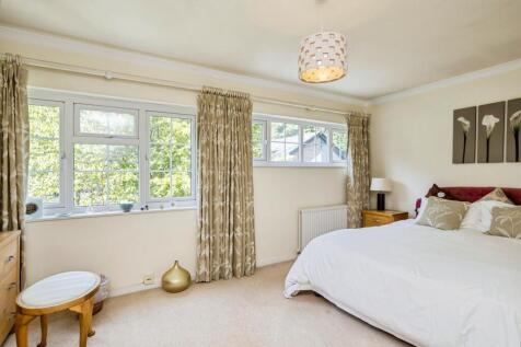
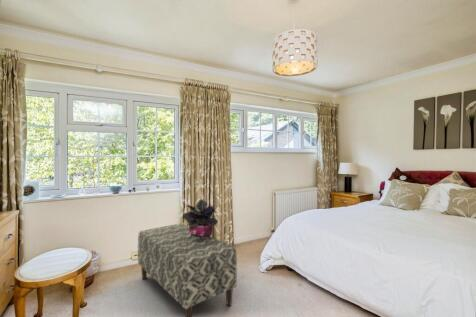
+ bench [137,223,238,317]
+ potted plant [182,198,219,240]
